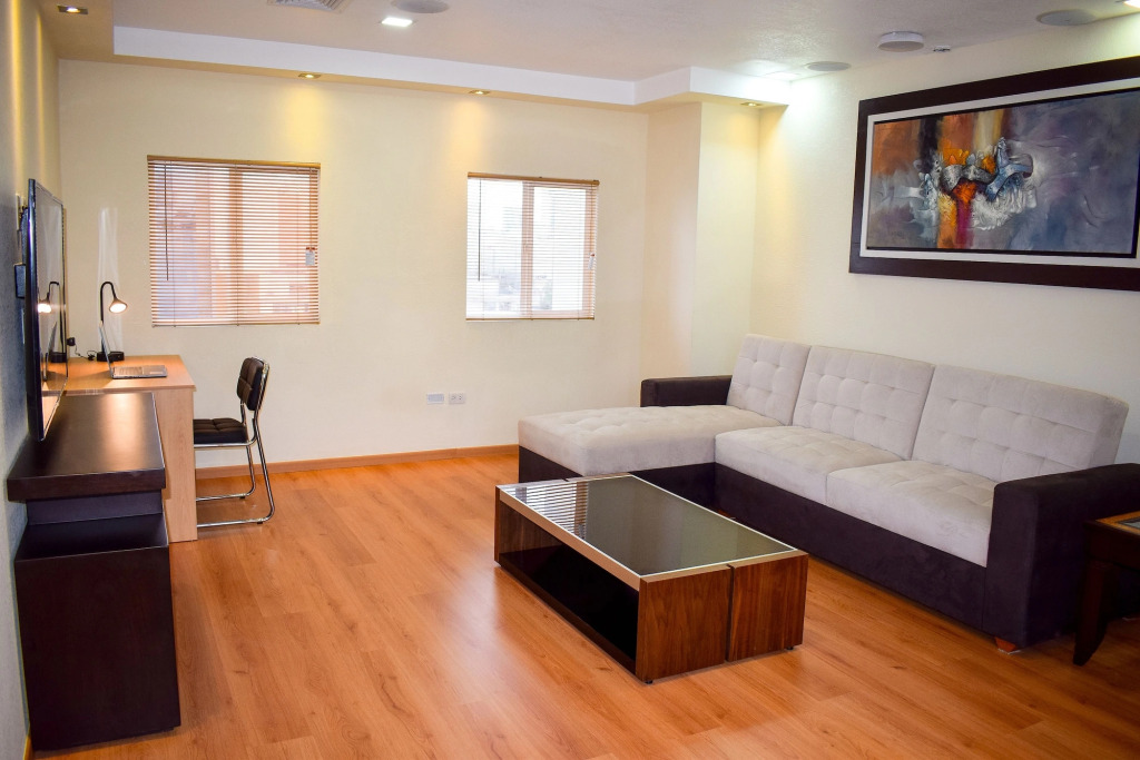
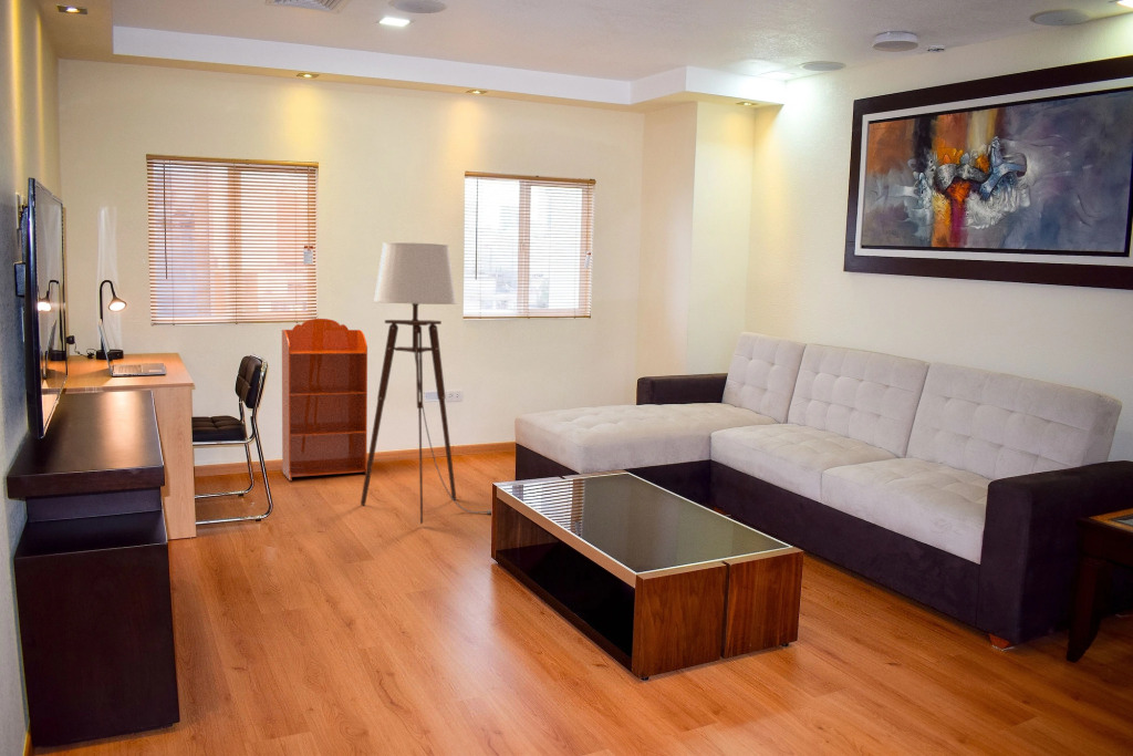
+ floor lamp [360,241,492,525]
+ bookcase [281,318,368,481]
